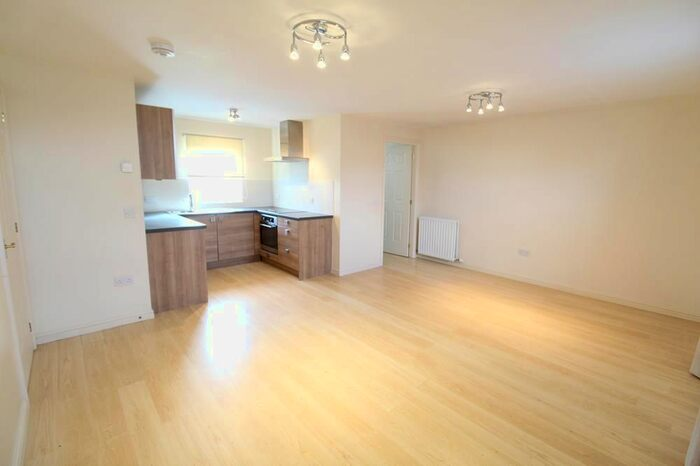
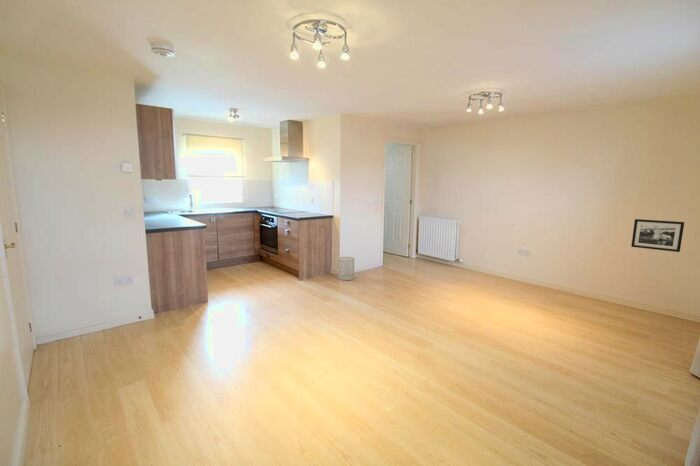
+ picture frame [630,218,685,253]
+ wastebasket [337,256,356,281]
